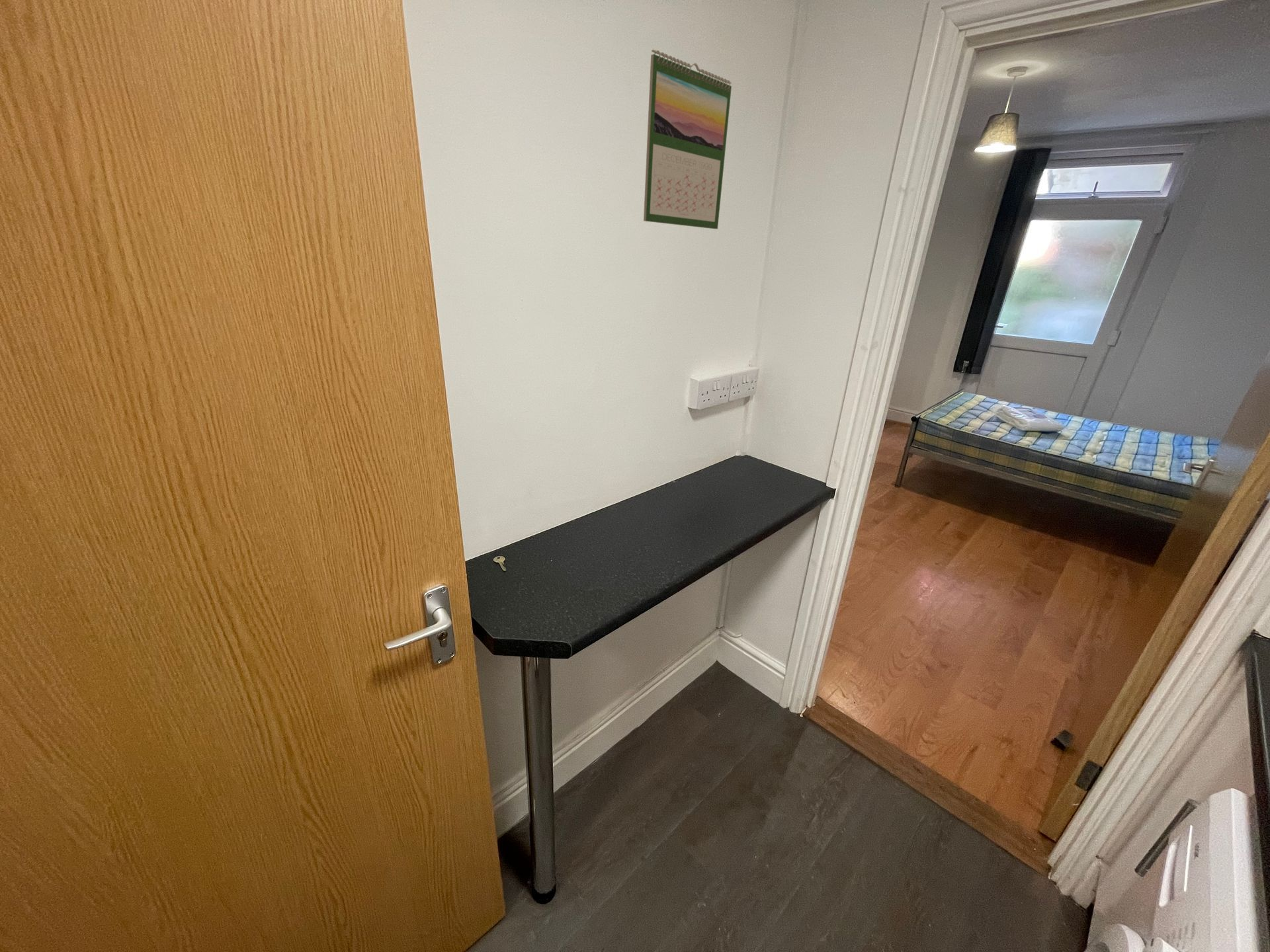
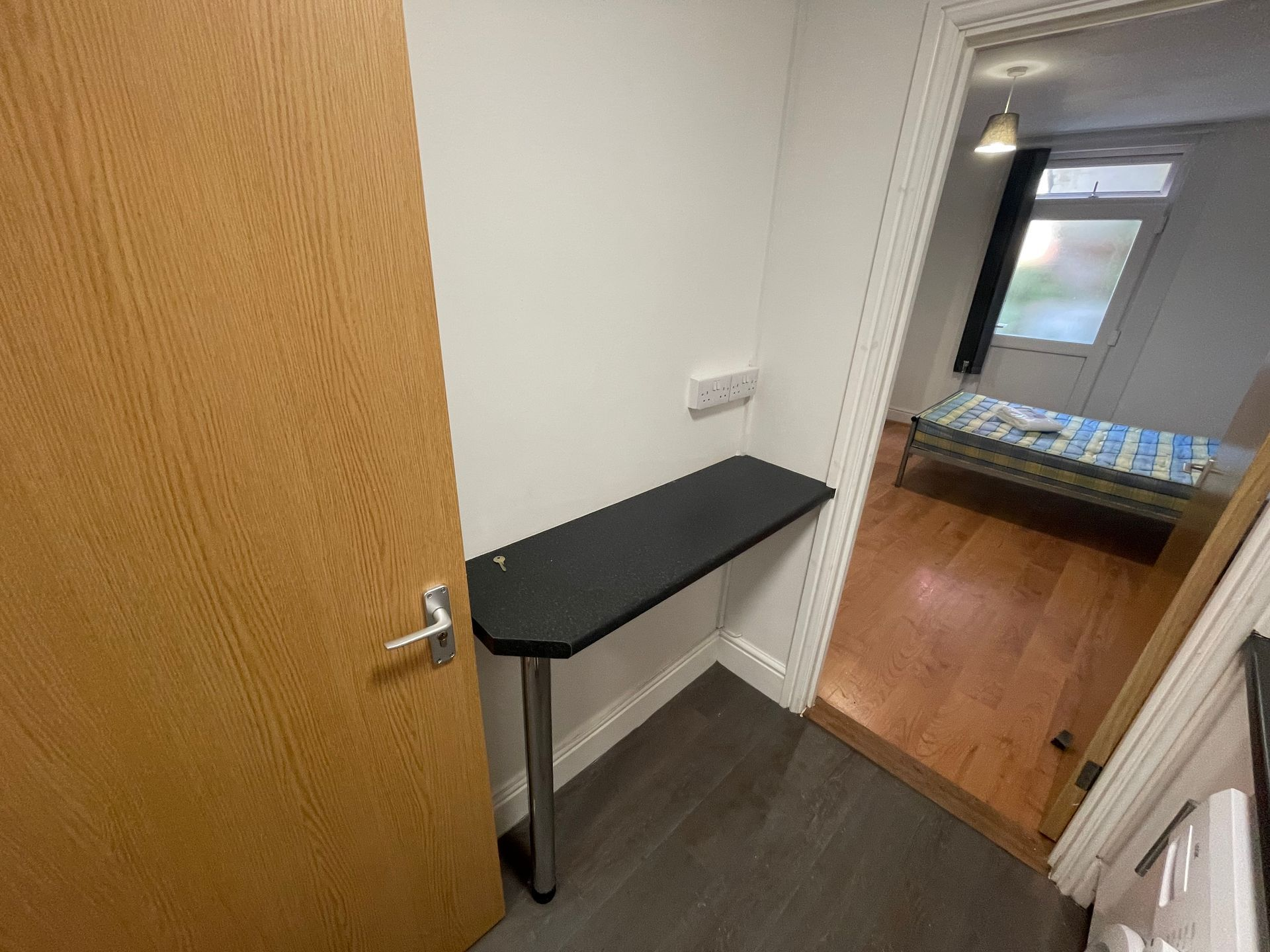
- calendar [643,49,732,229]
